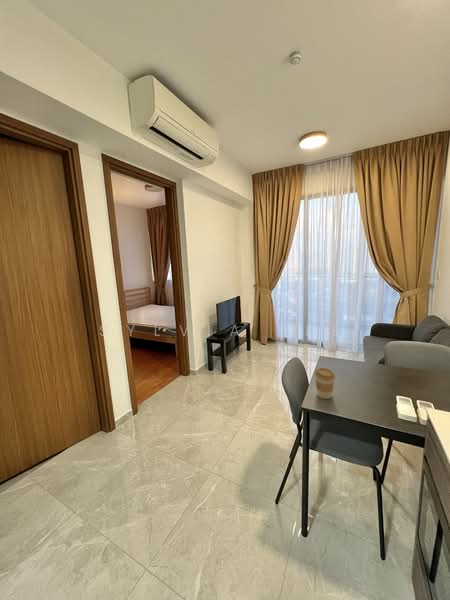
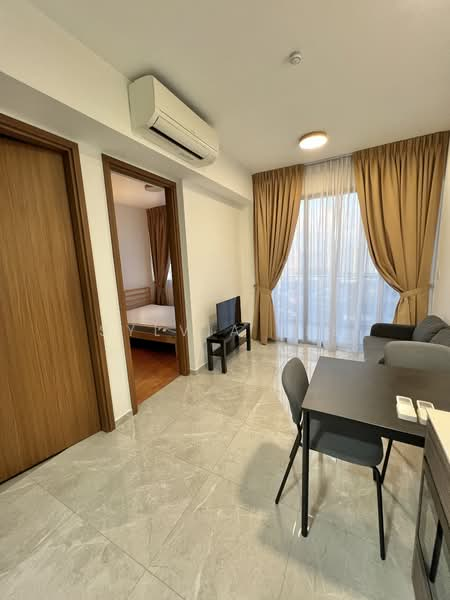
- coffee cup [314,367,336,400]
